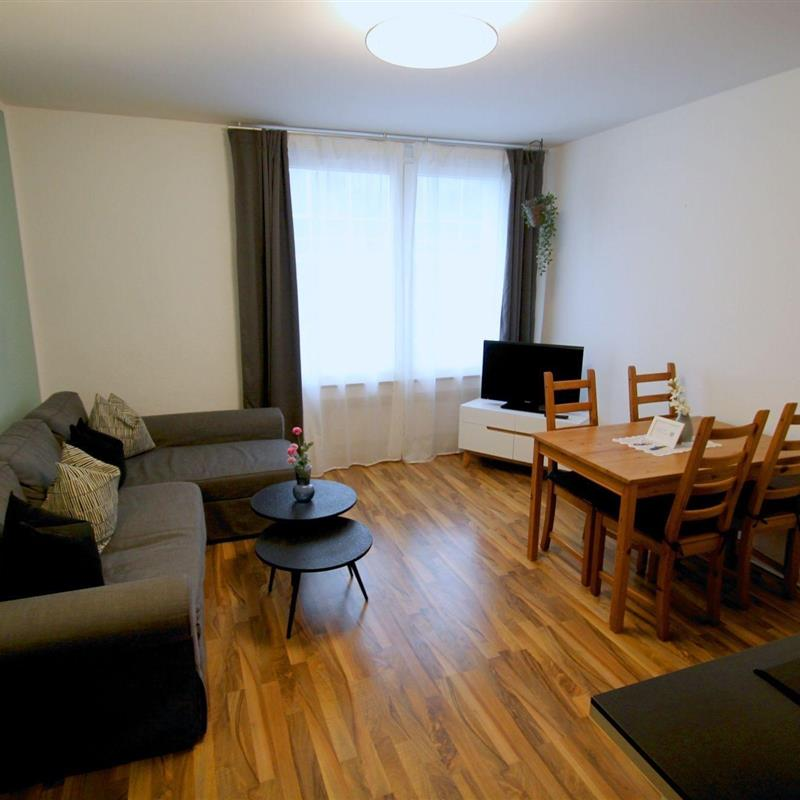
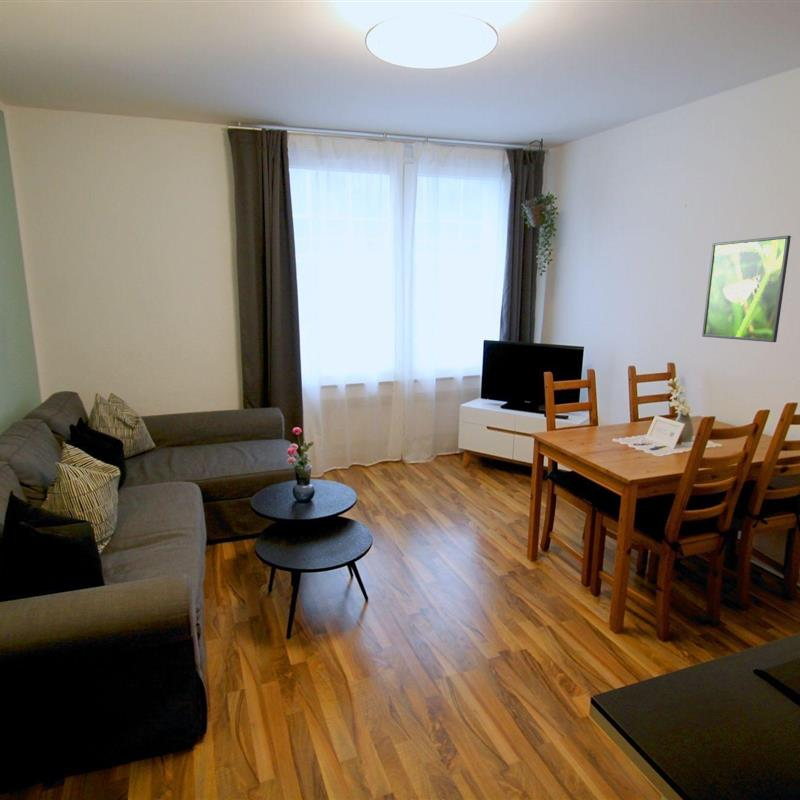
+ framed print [701,235,792,343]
